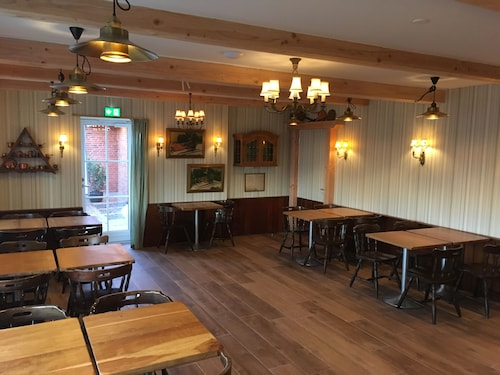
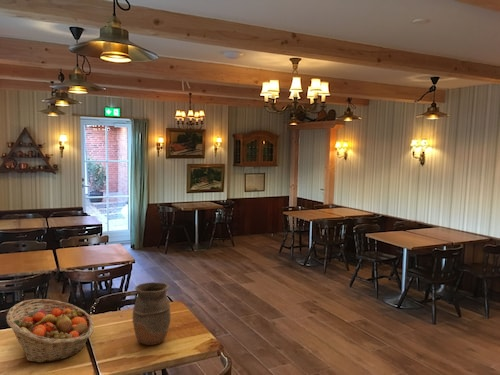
+ fruit basket [5,298,95,364]
+ vase [132,281,172,346]
